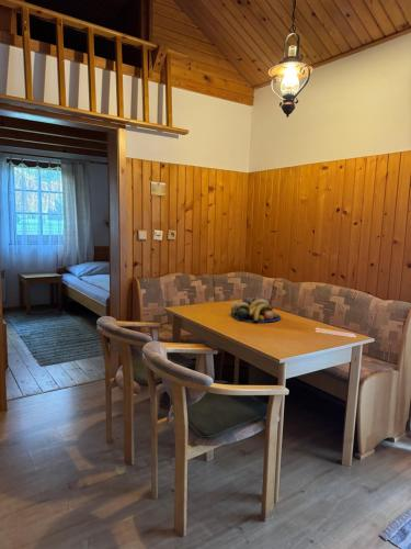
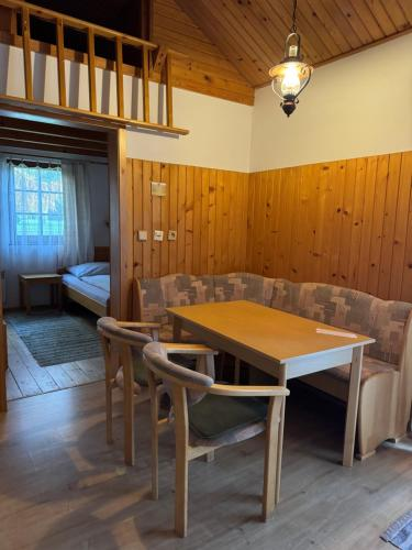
- fruit bowl [229,295,282,324]
